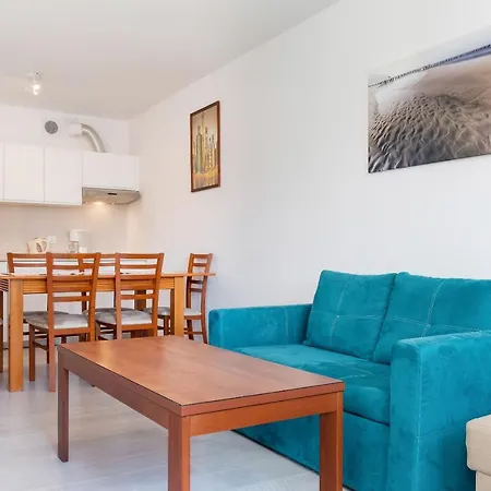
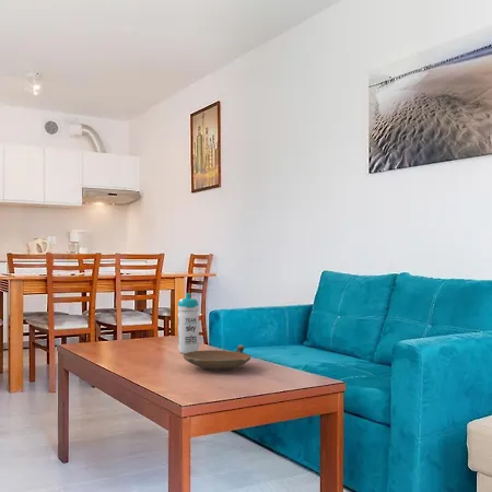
+ water bottle [177,292,200,354]
+ bowl [183,344,251,371]
